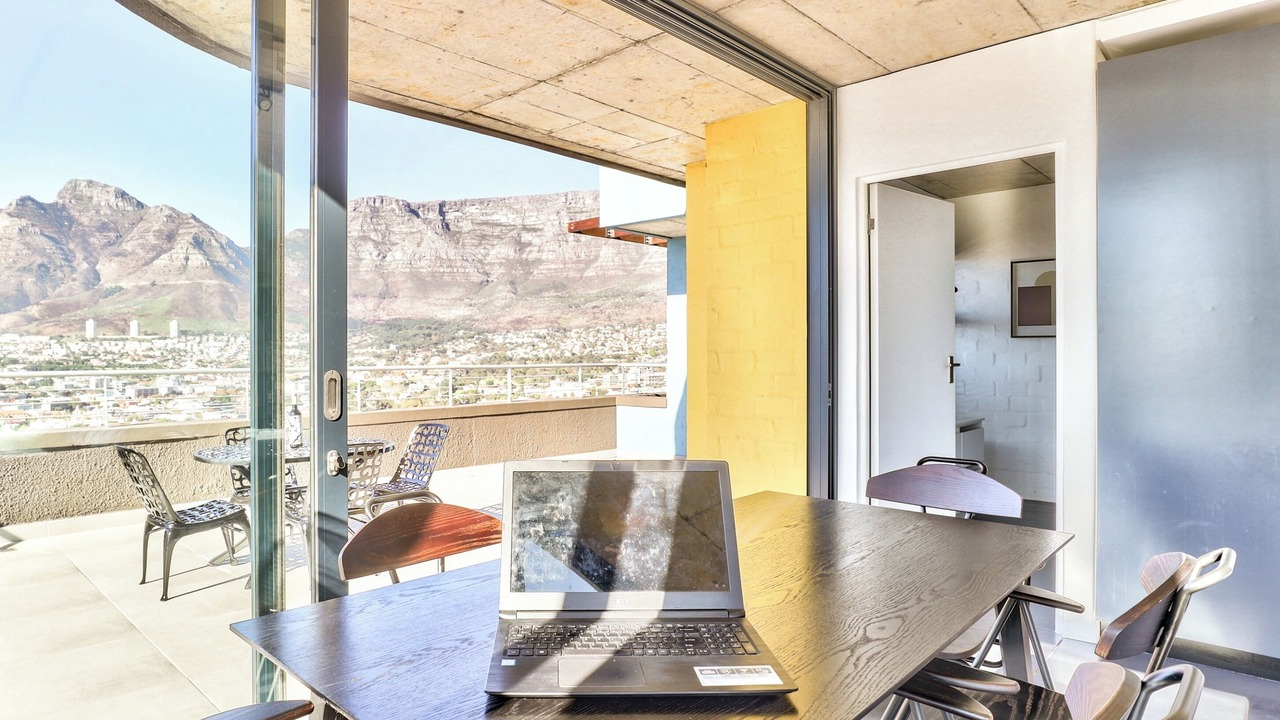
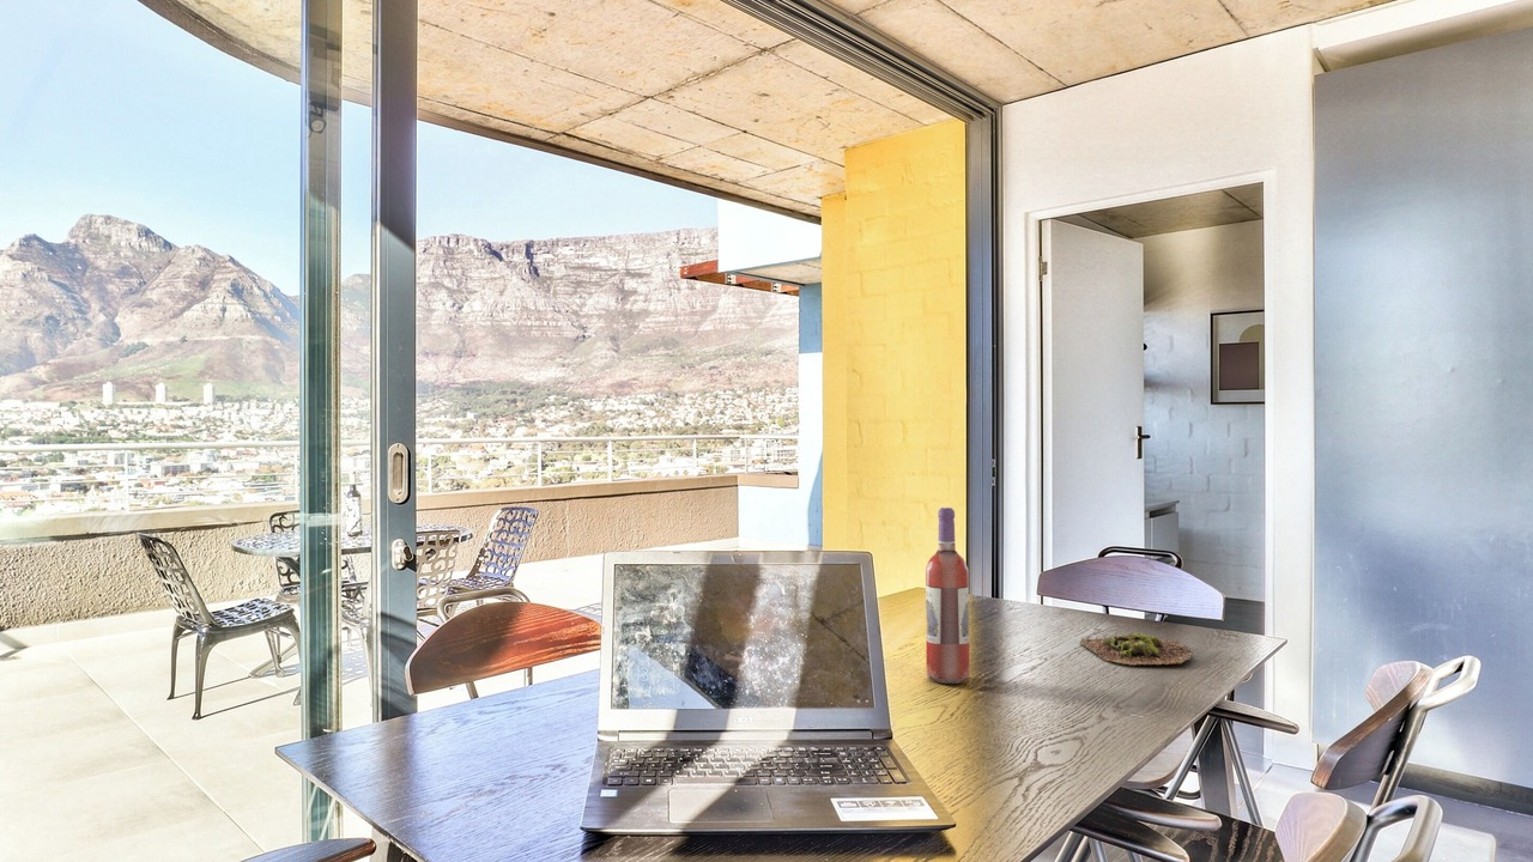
+ succulent plant [1079,632,1194,667]
+ wine bottle [925,506,971,685]
